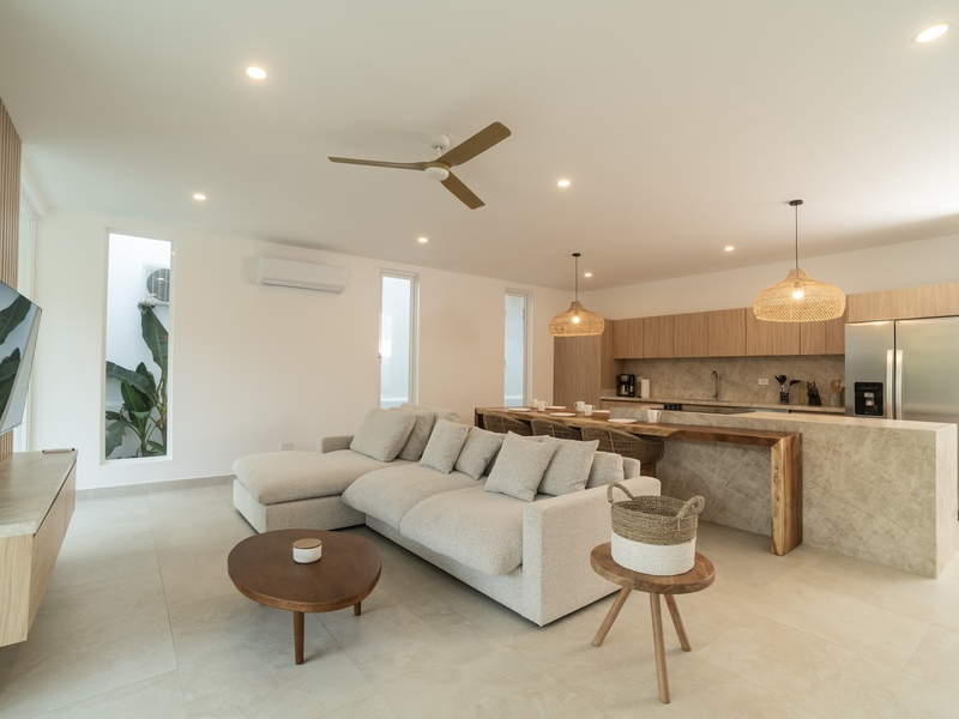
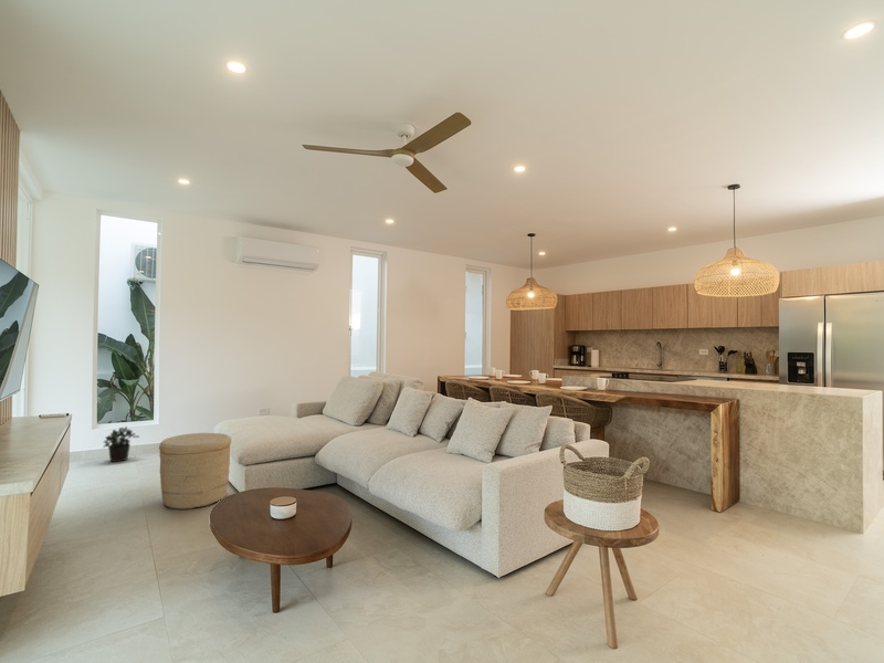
+ potted plant [102,424,140,463]
+ basket [158,432,232,511]
